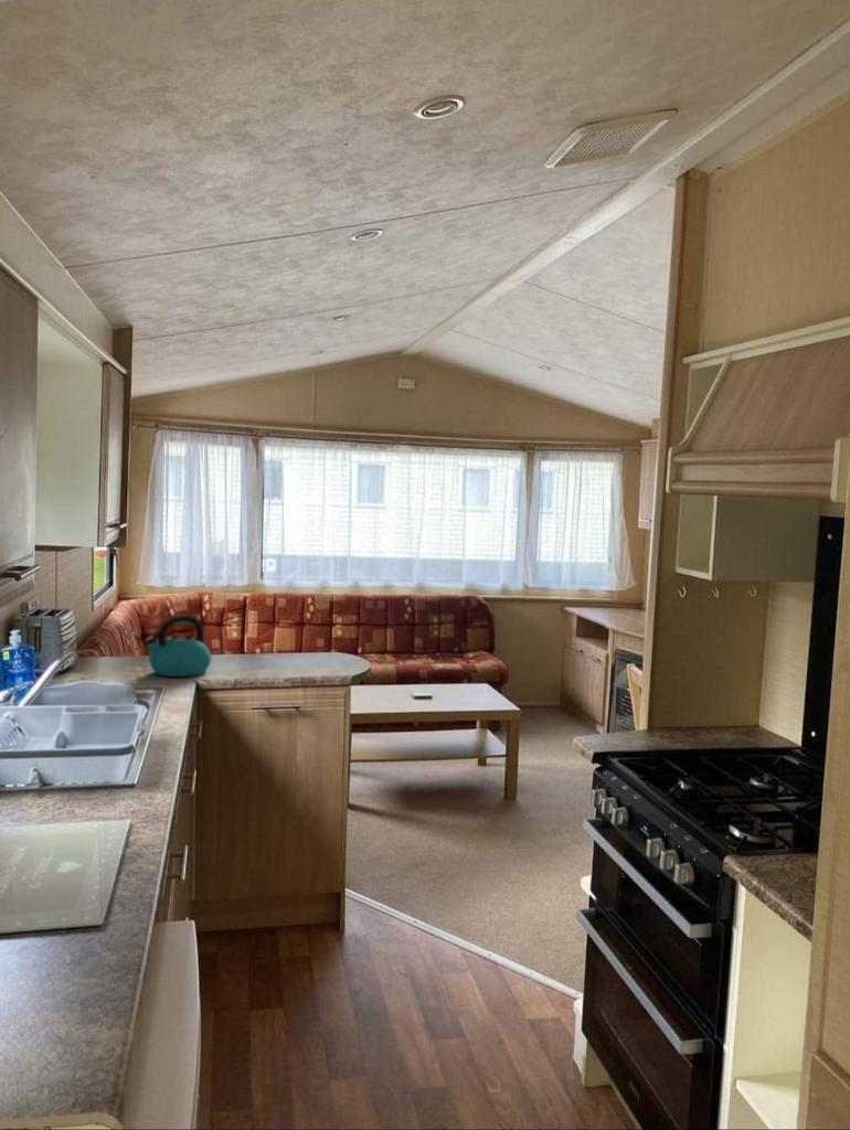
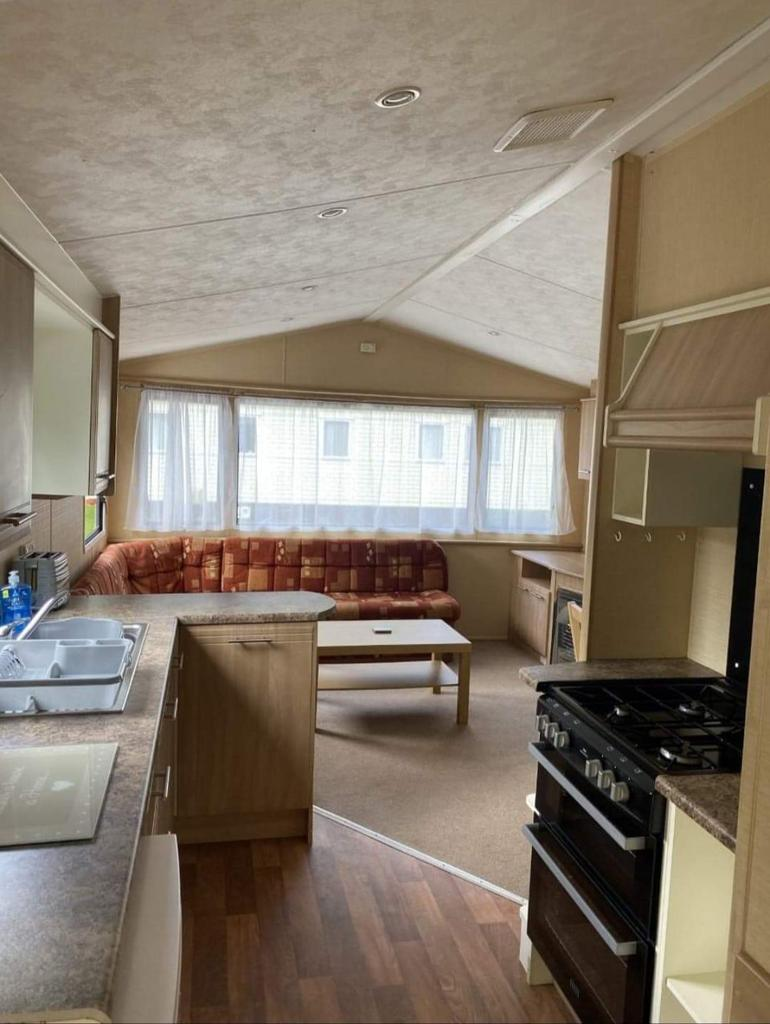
- kettle [144,614,212,678]
